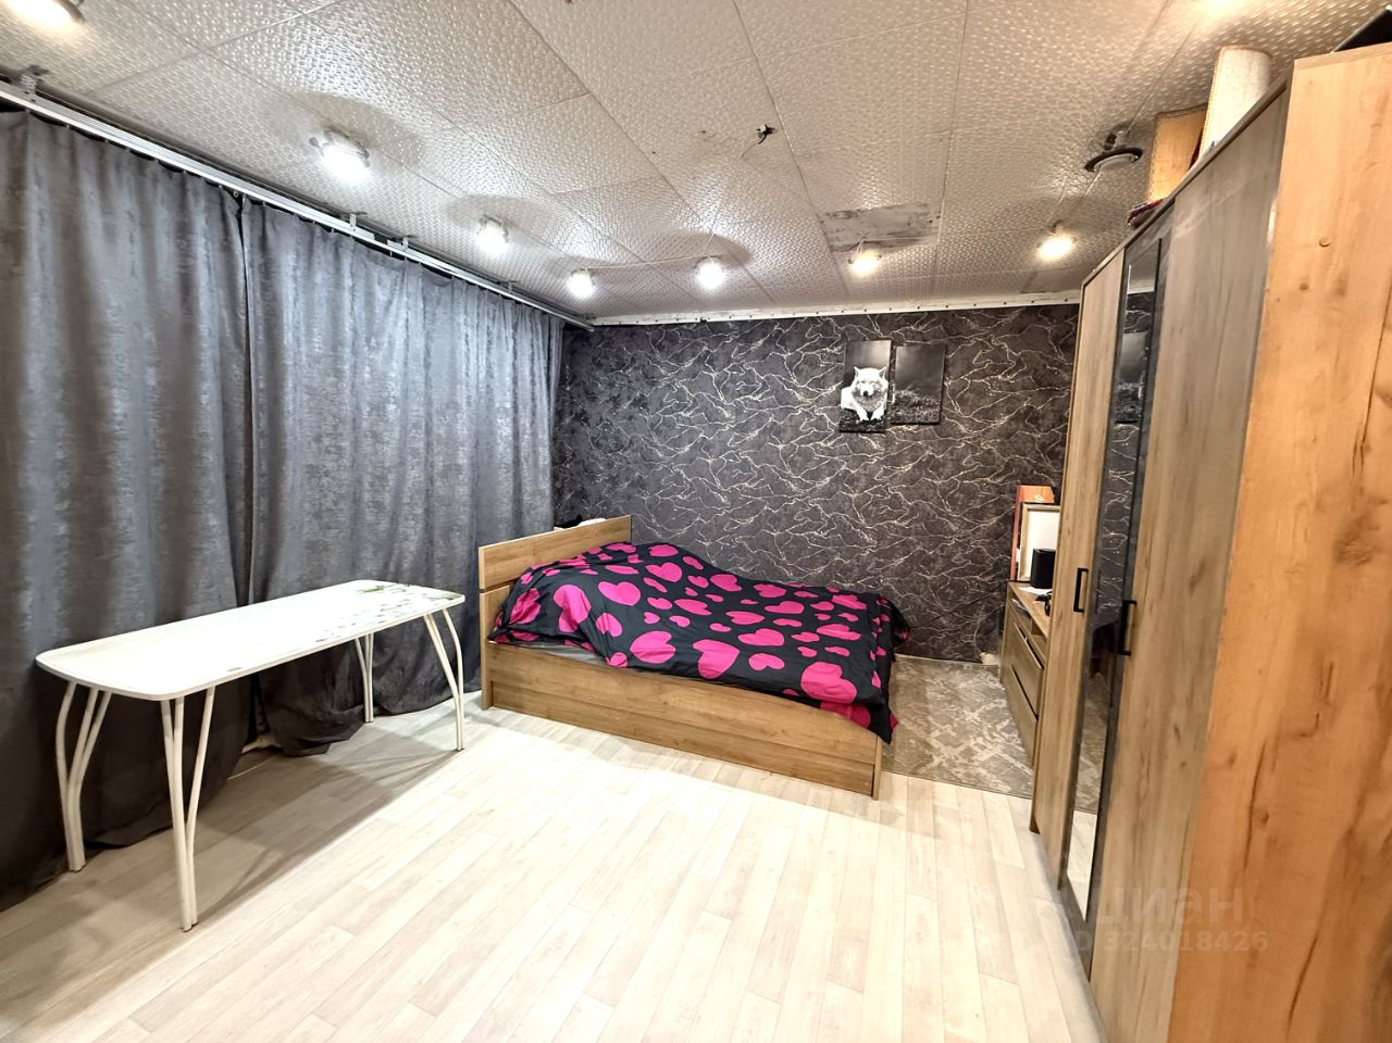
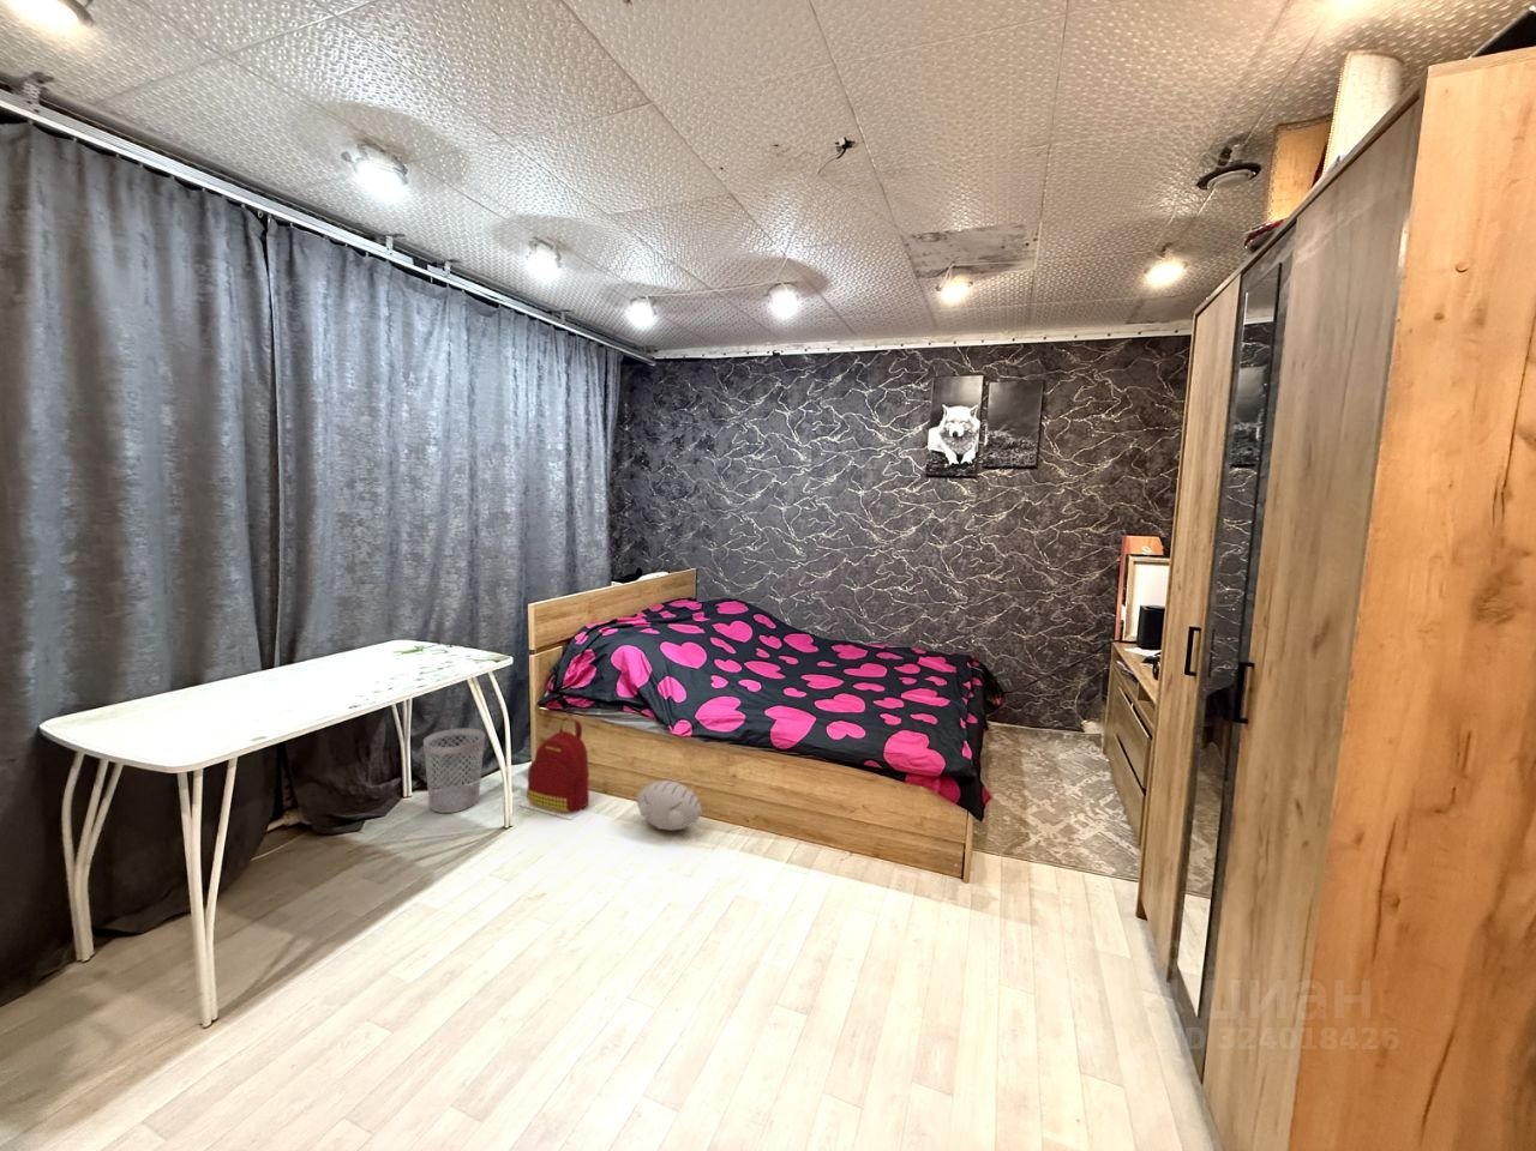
+ plush toy [635,780,703,831]
+ backpack [518,717,590,821]
+ wastebasket [422,728,486,814]
